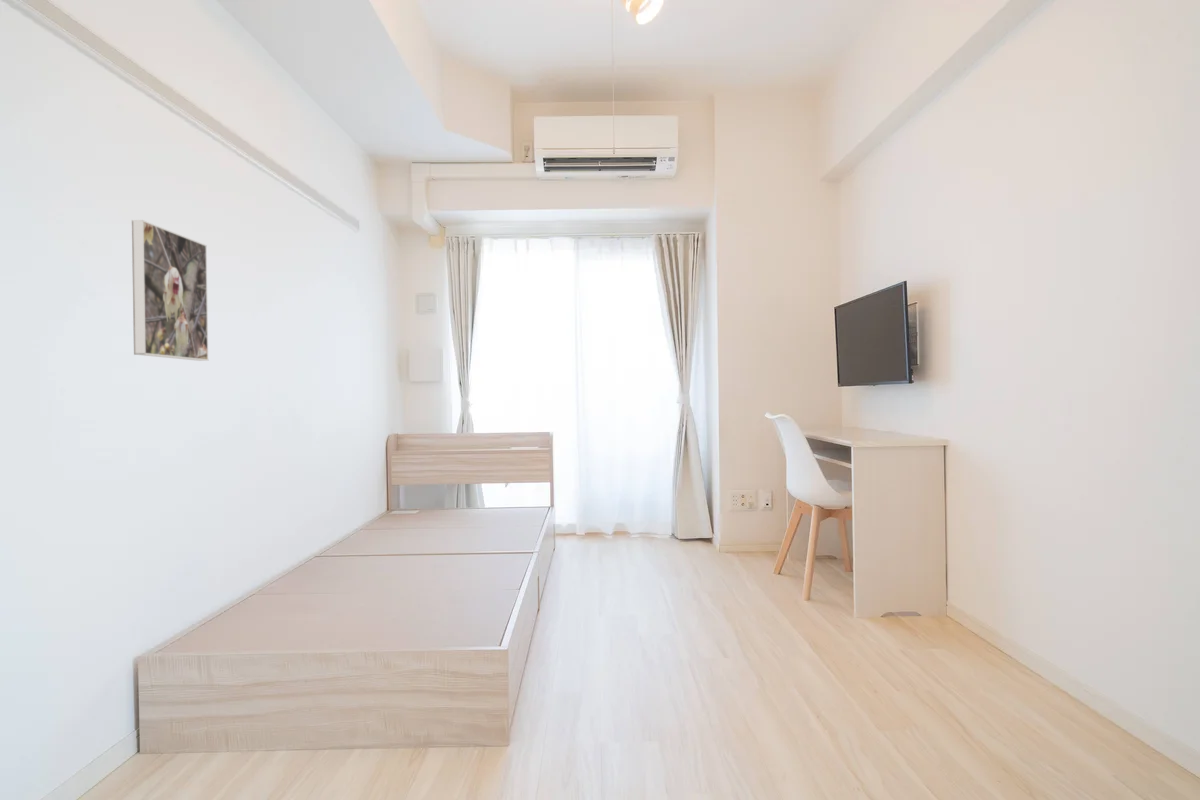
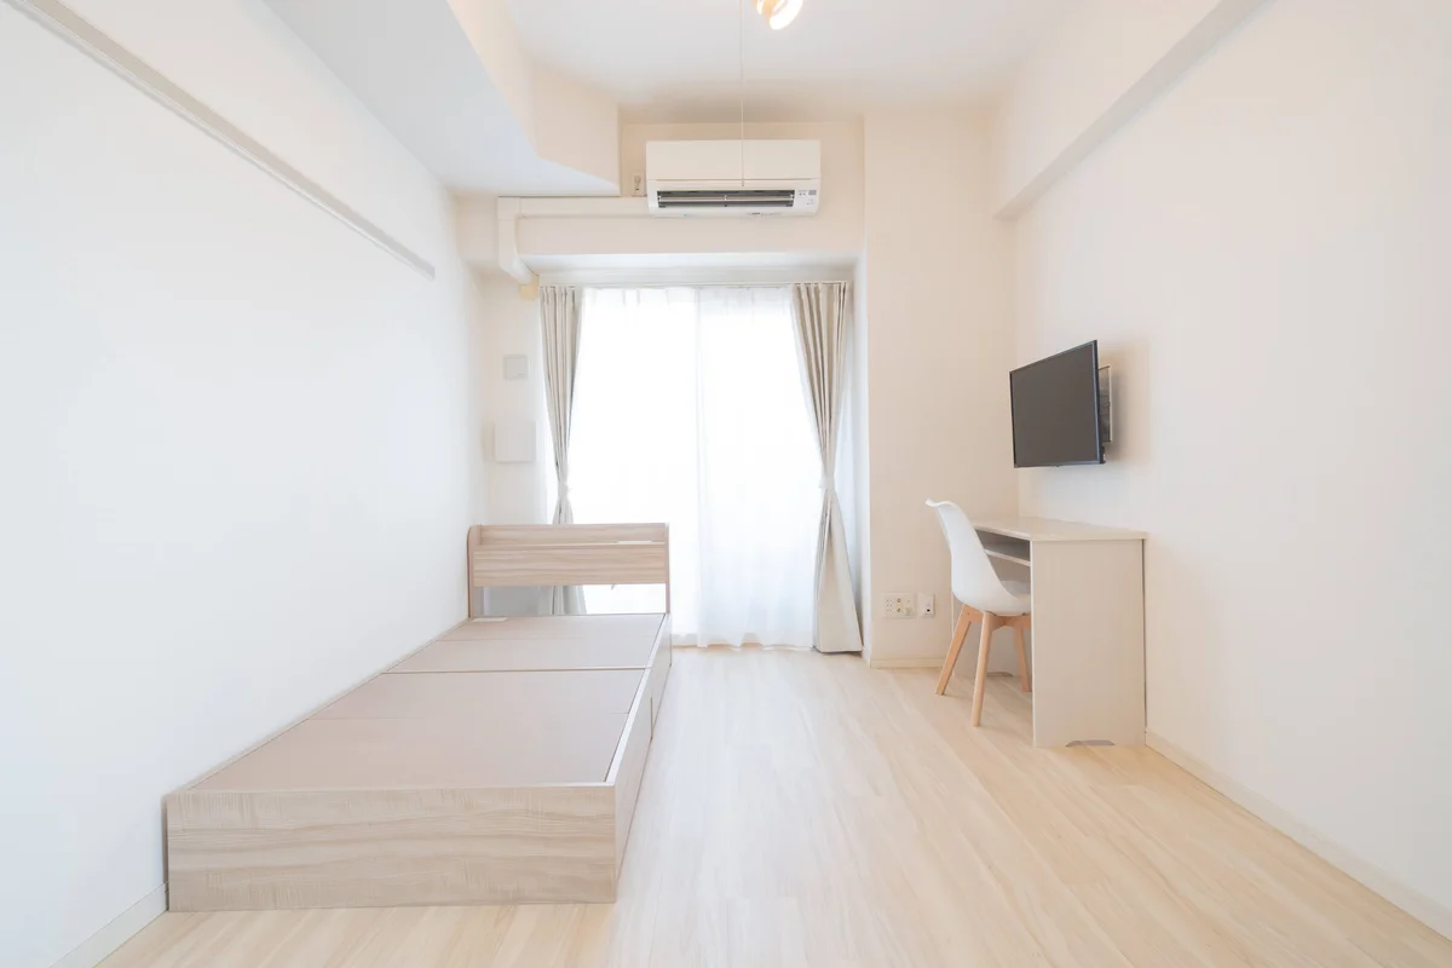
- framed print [131,219,209,362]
